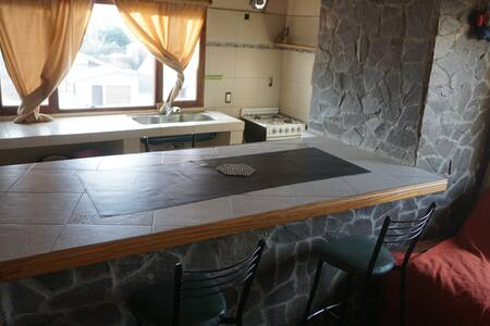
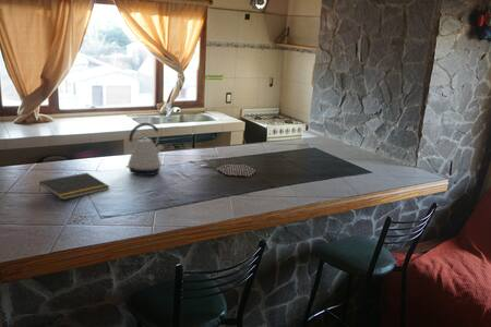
+ notepad [38,172,110,201]
+ kettle [125,122,165,177]
